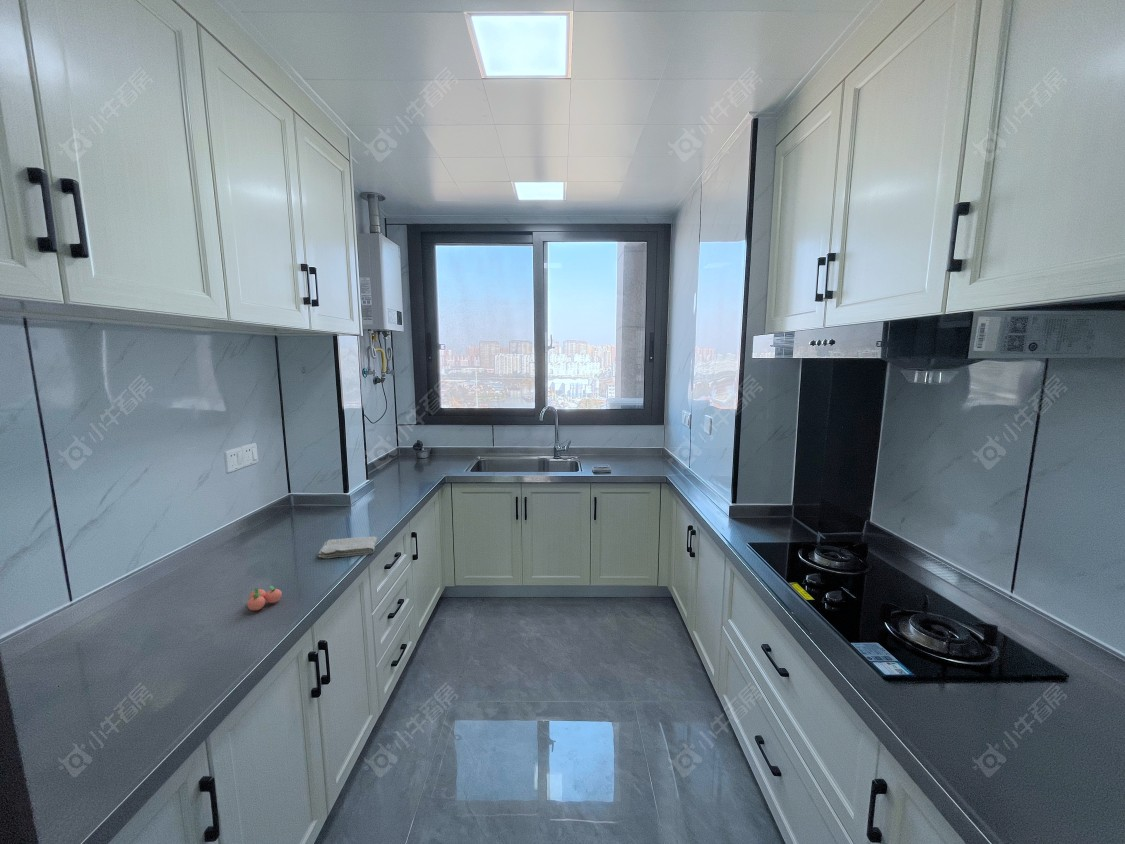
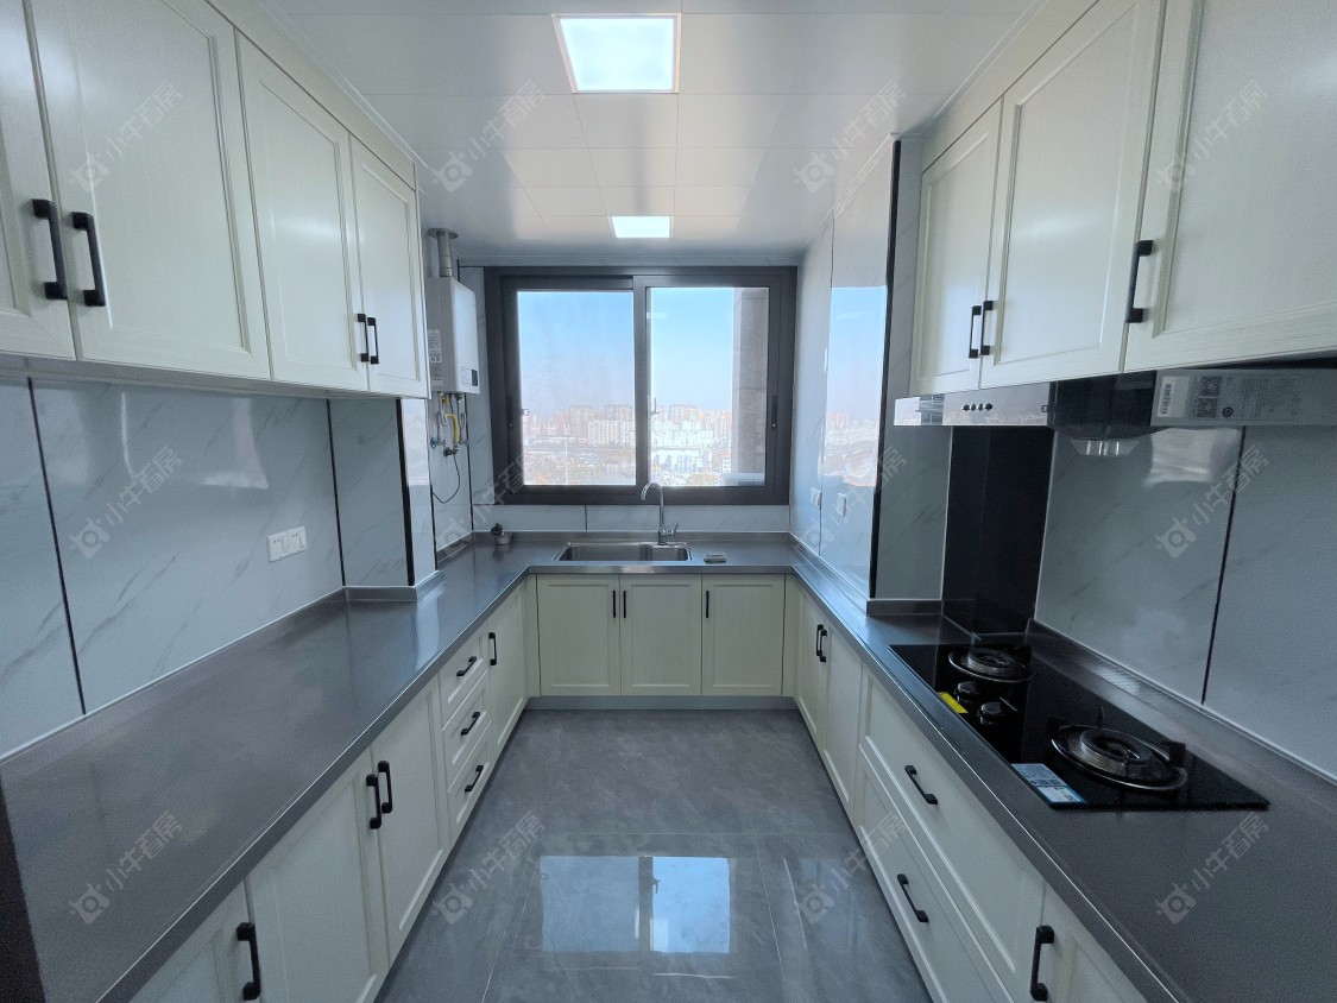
- peach [246,585,283,611]
- washcloth [318,536,378,559]
